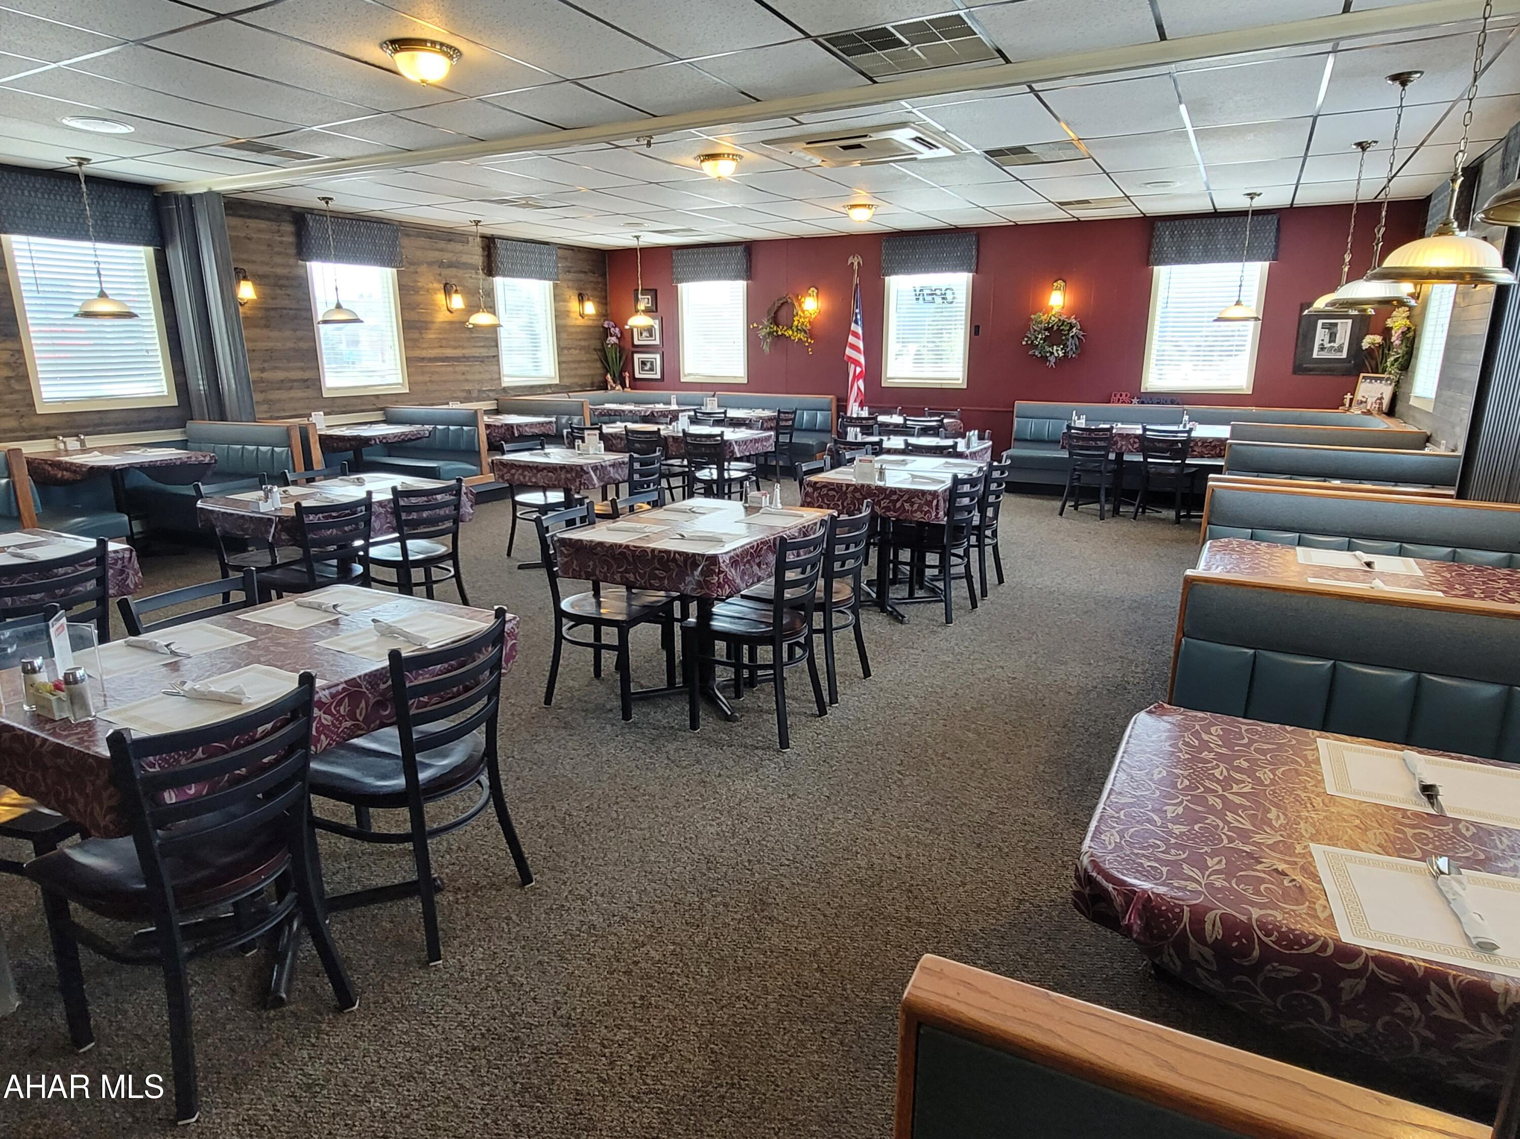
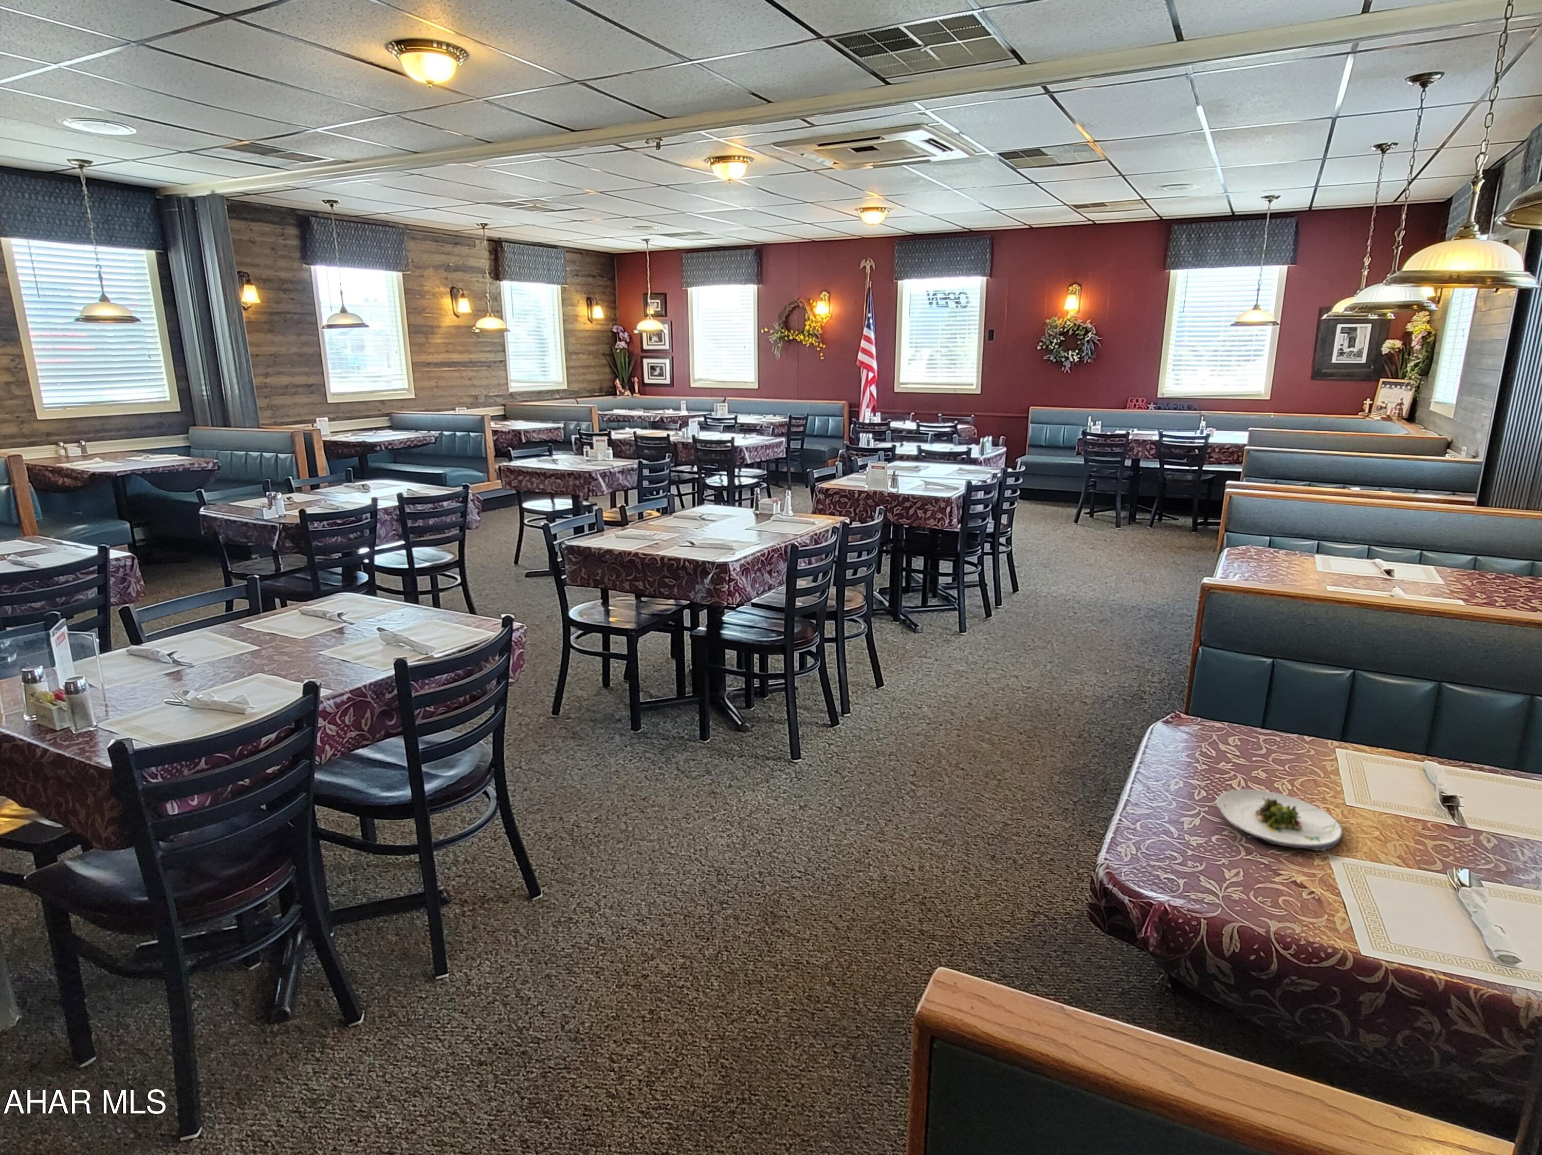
+ salad plate [1214,789,1343,852]
